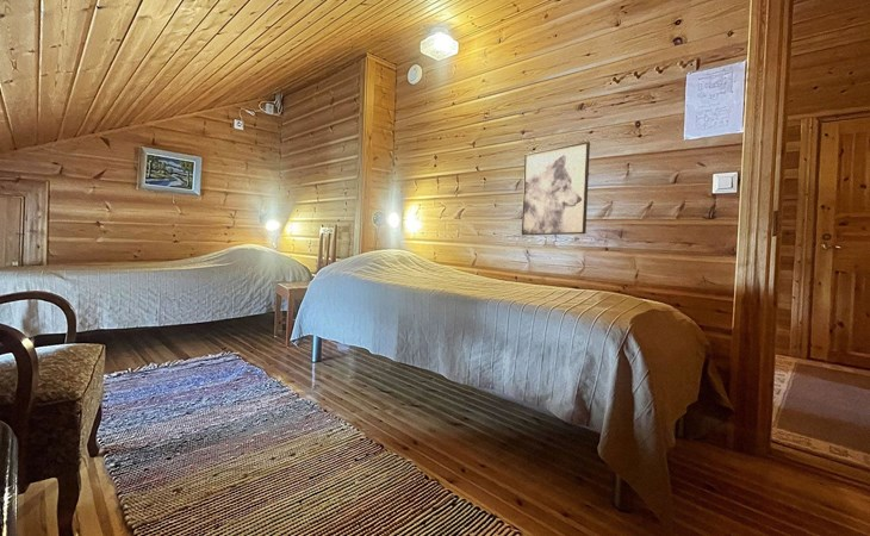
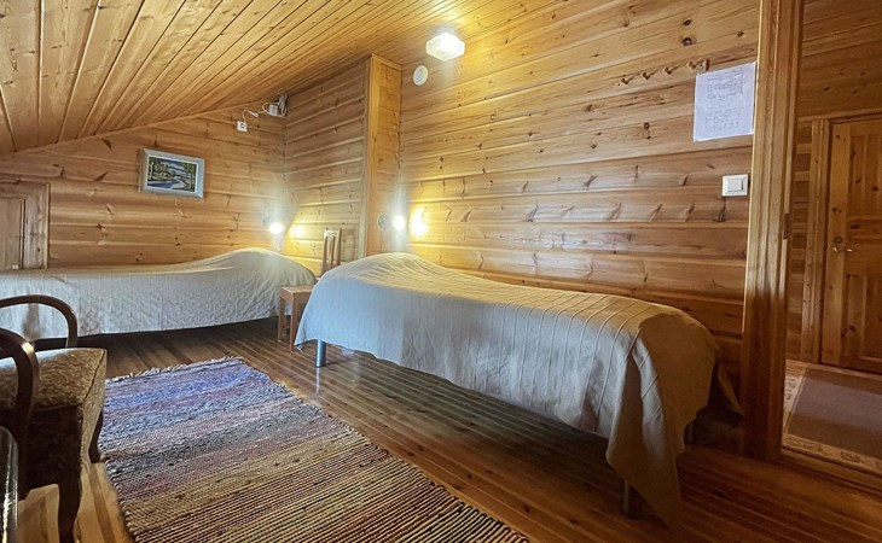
- wall art [521,141,591,236]
